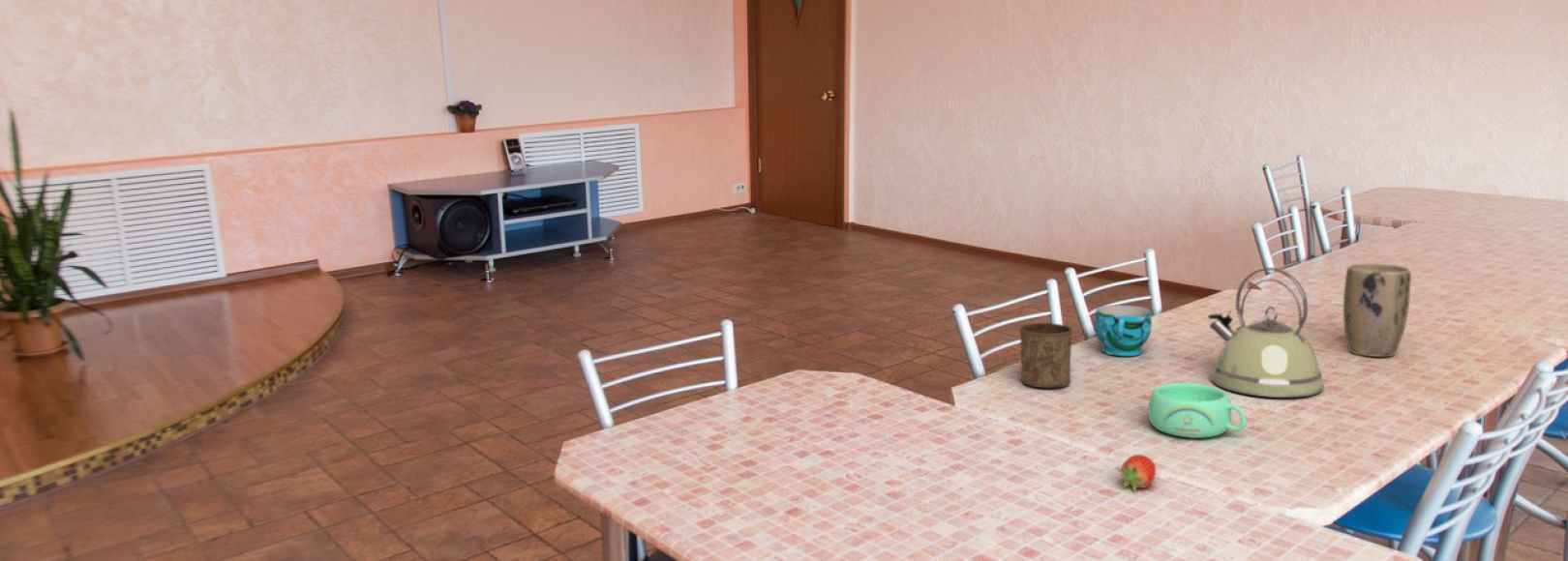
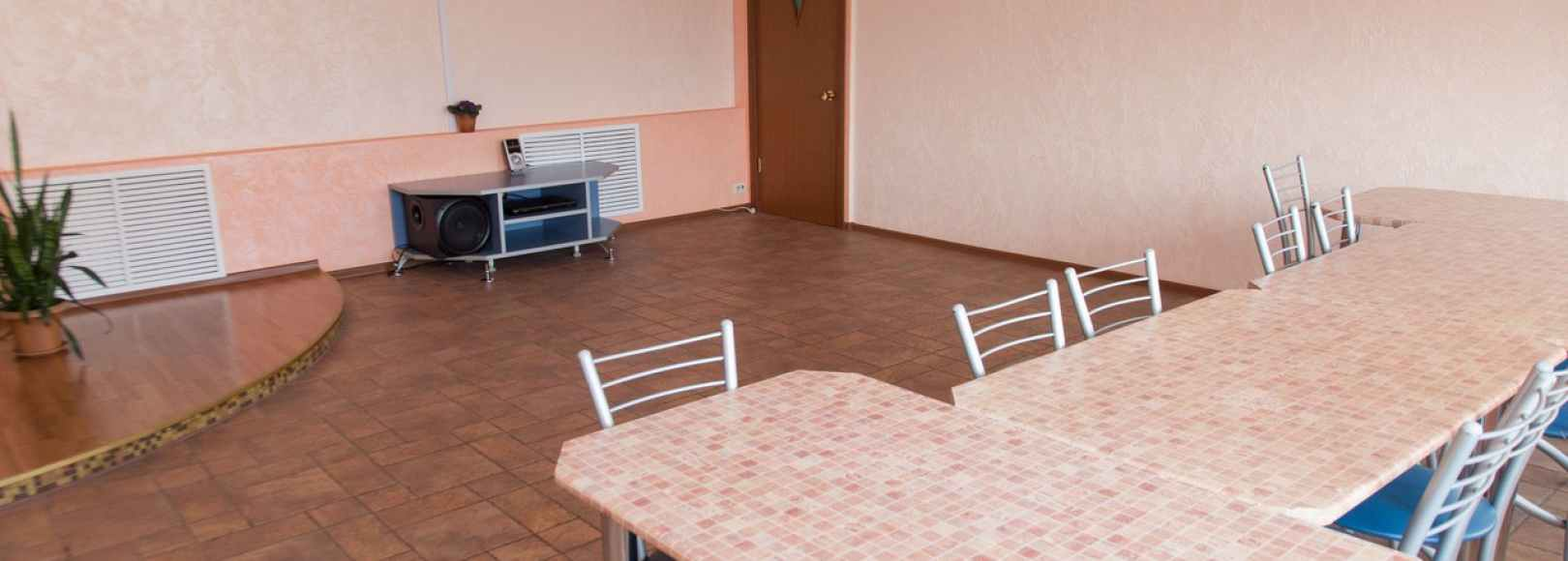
- plant pot [1342,262,1412,358]
- fruit [1117,454,1157,493]
- cup [1019,322,1073,389]
- cup [1094,304,1153,357]
- mug [1148,382,1248,439]
- kettle [1207,267,1325,399]
